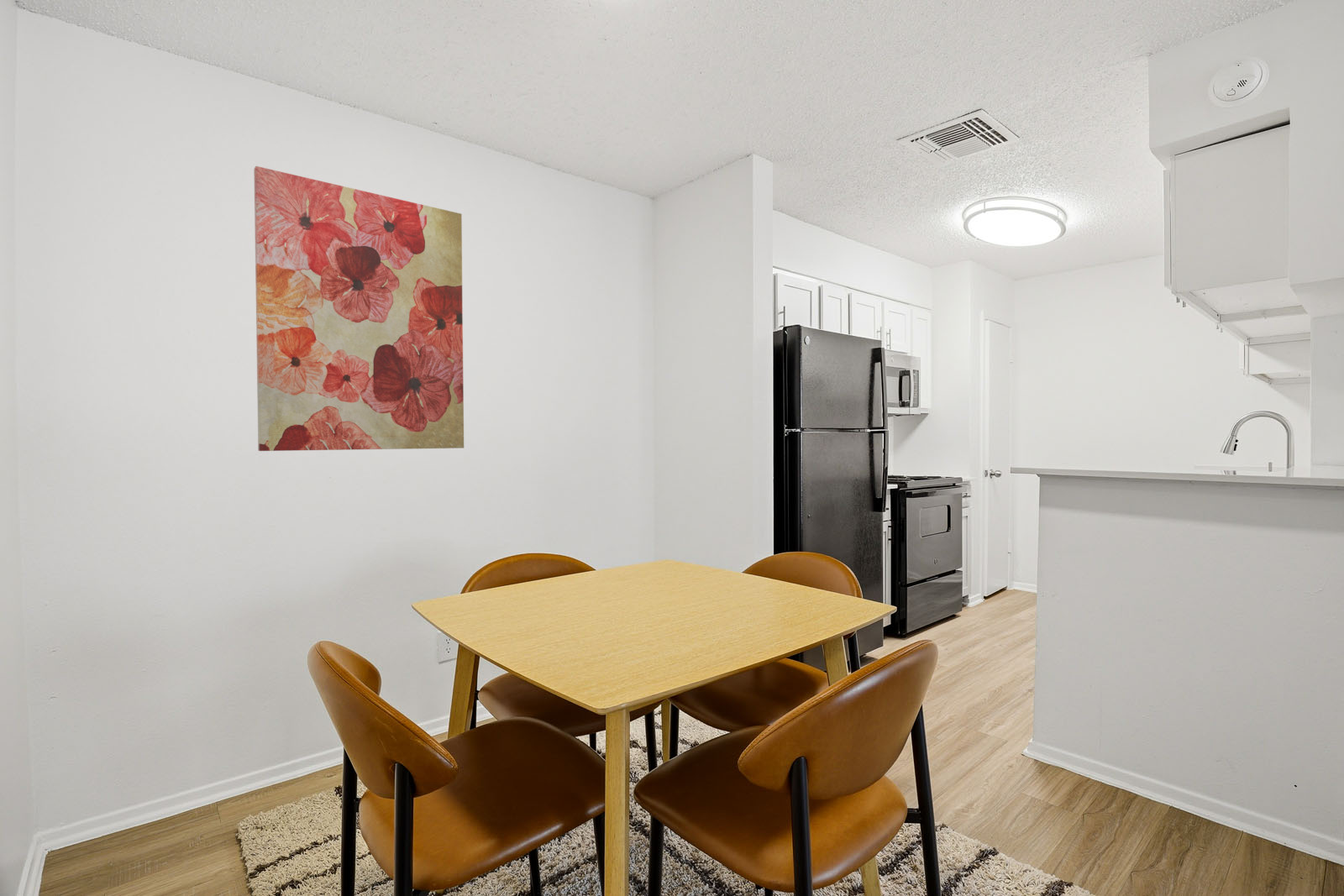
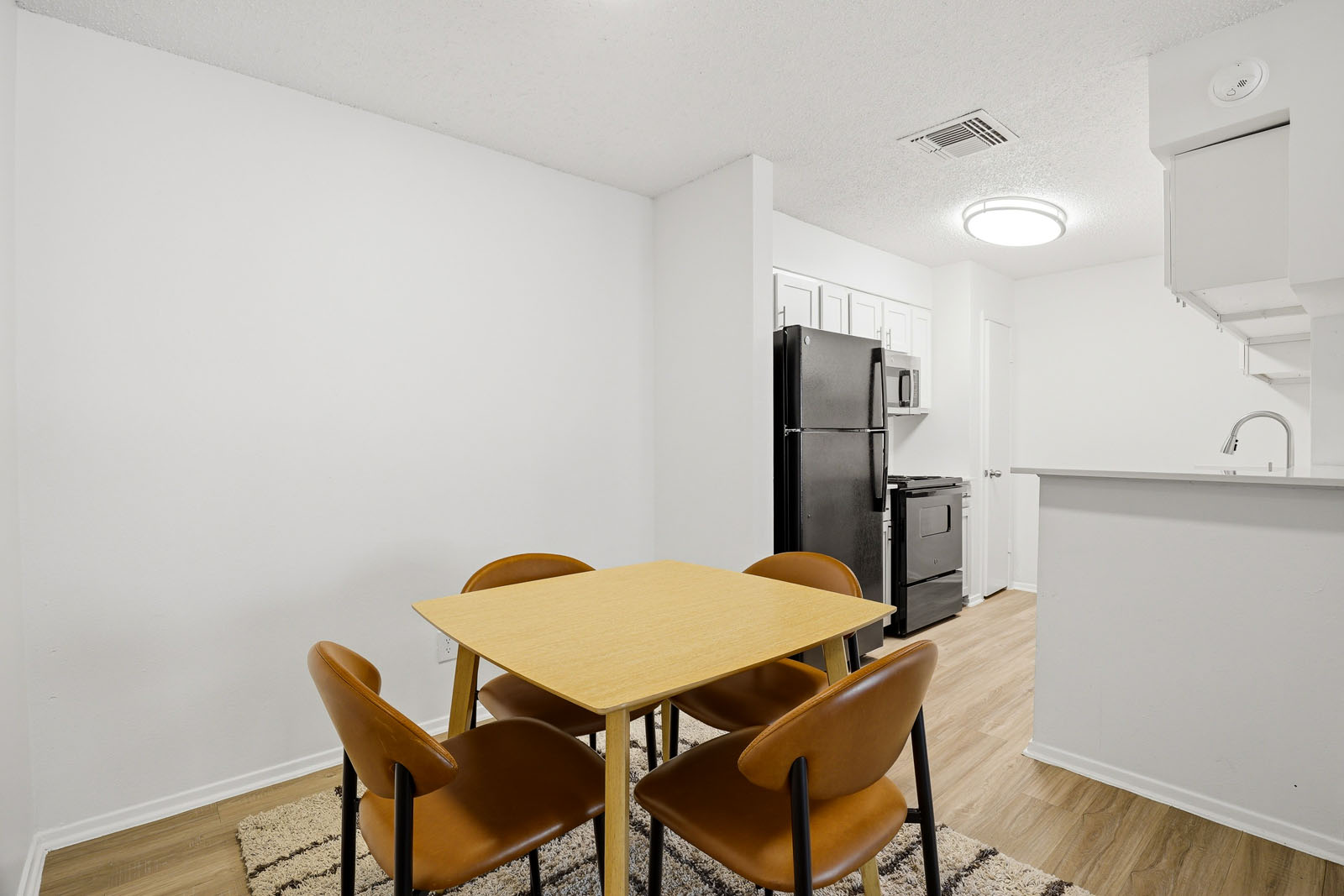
- wall art [253,165,465,452]
